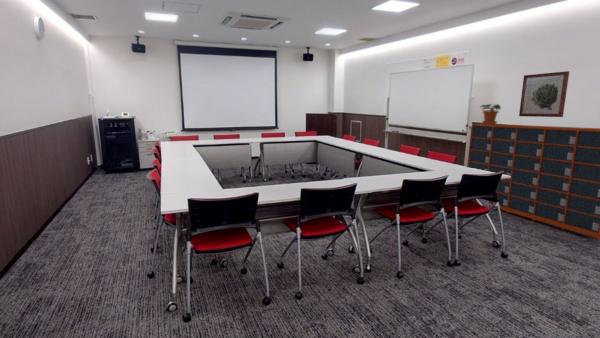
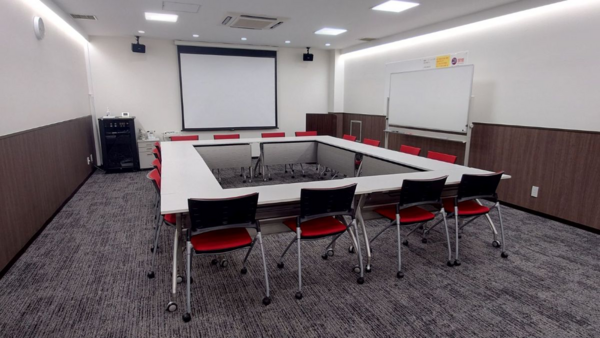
- wall art [518,70,570,118]
- potted plant [479,103,502,125]
- storage cabinet [467,123,600,241]
